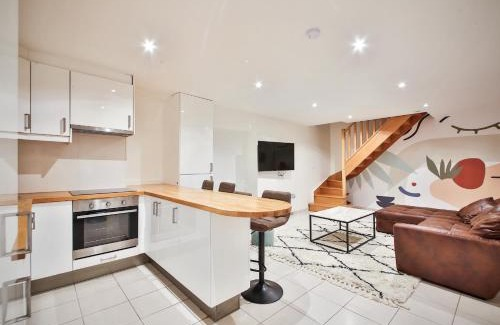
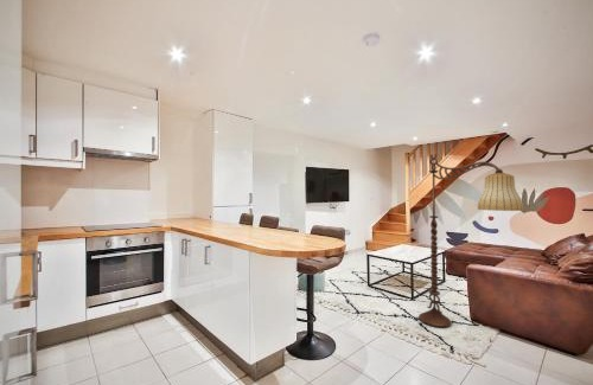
+ floor lamp [417,153,524,328]
